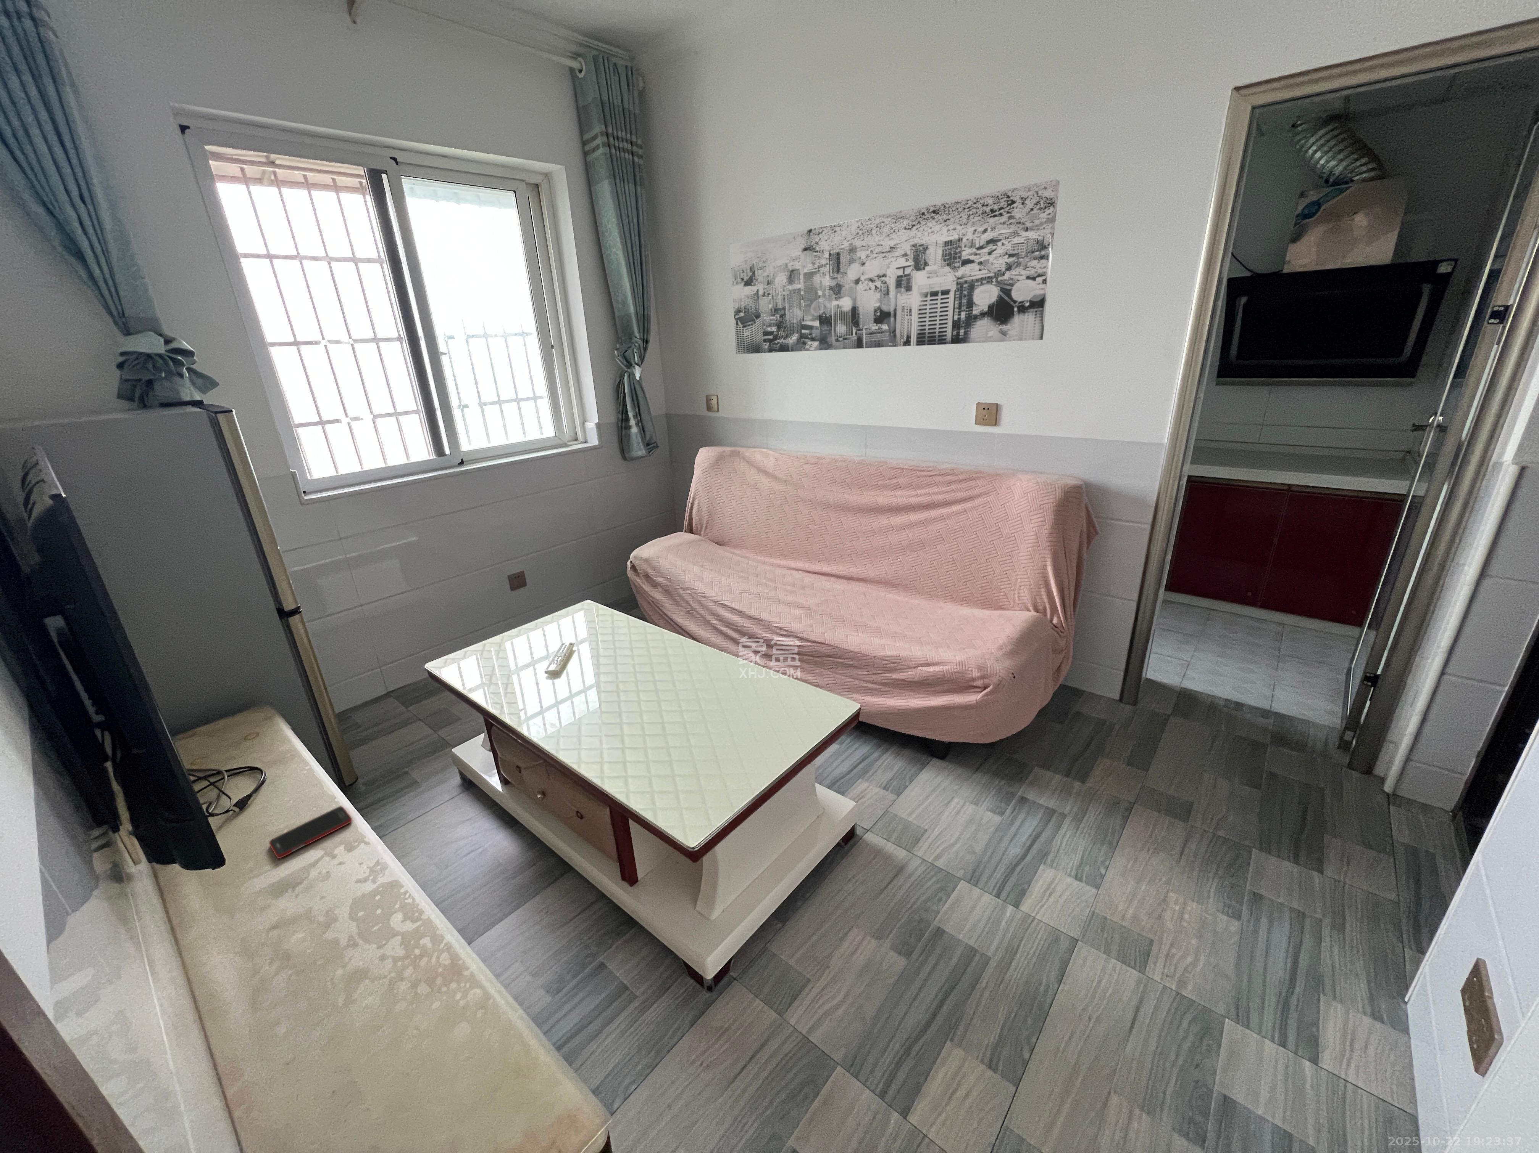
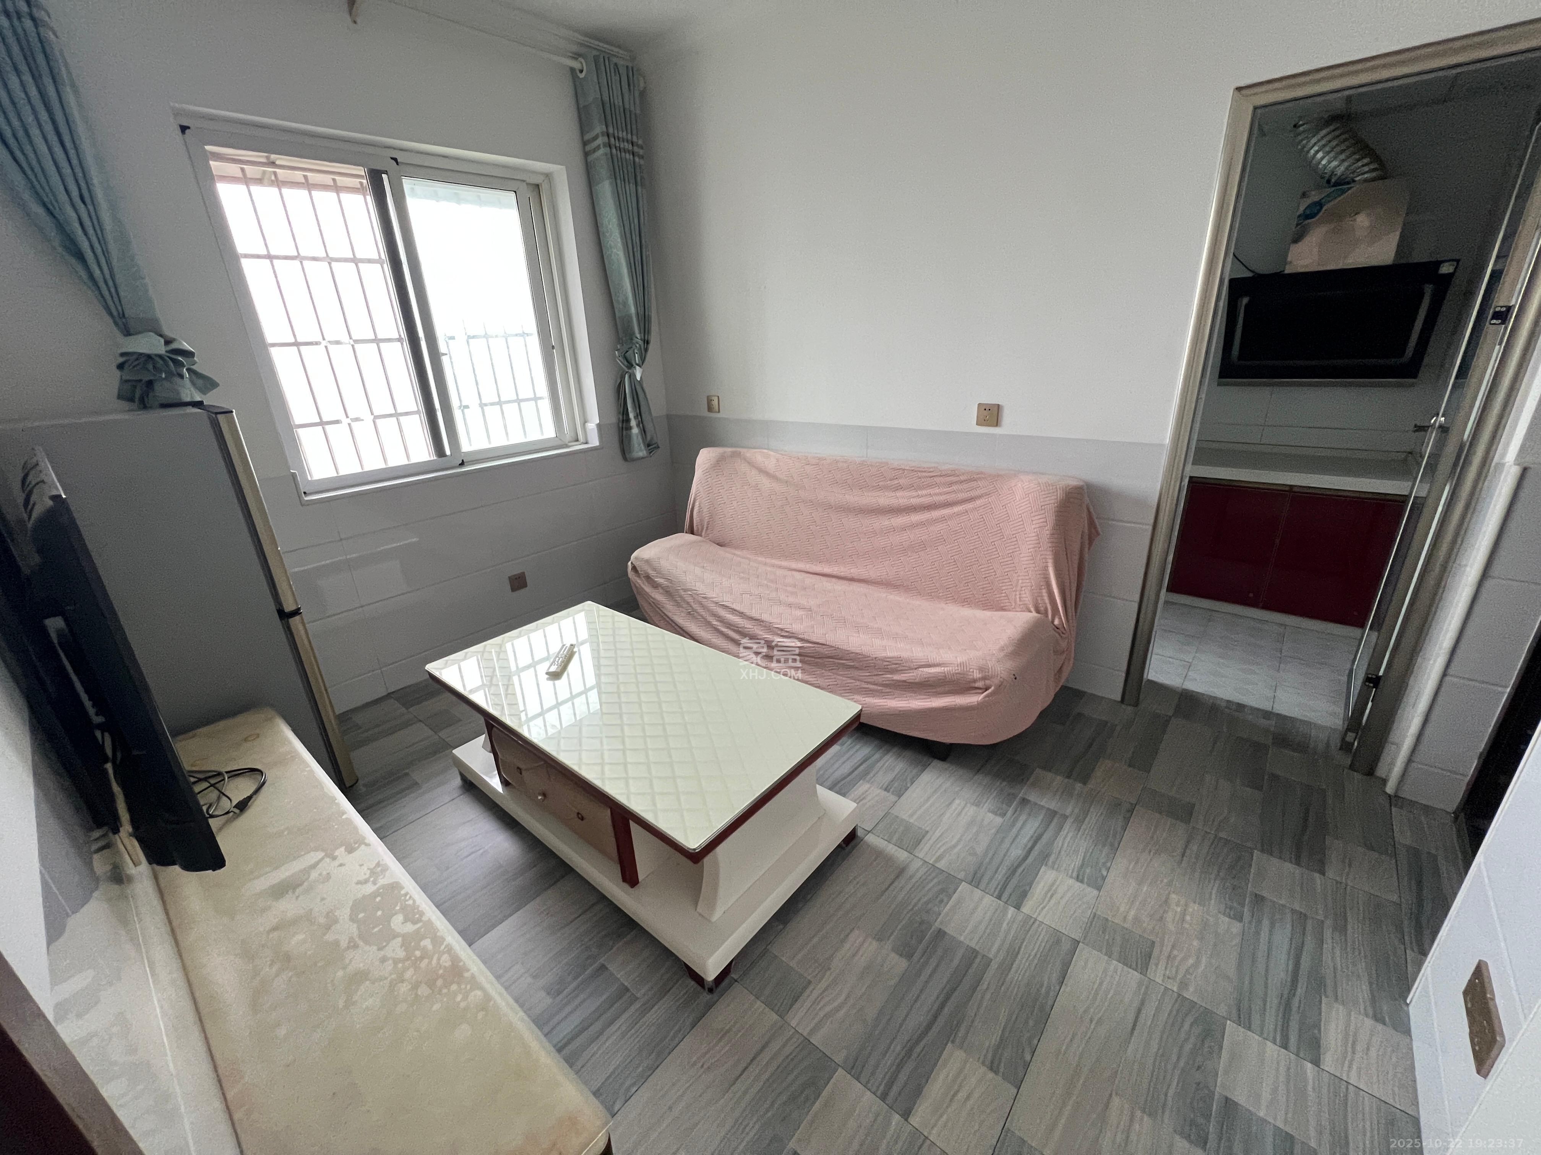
- wall art [730,179,1060,355]
- cell phone [269,805,353,859]
